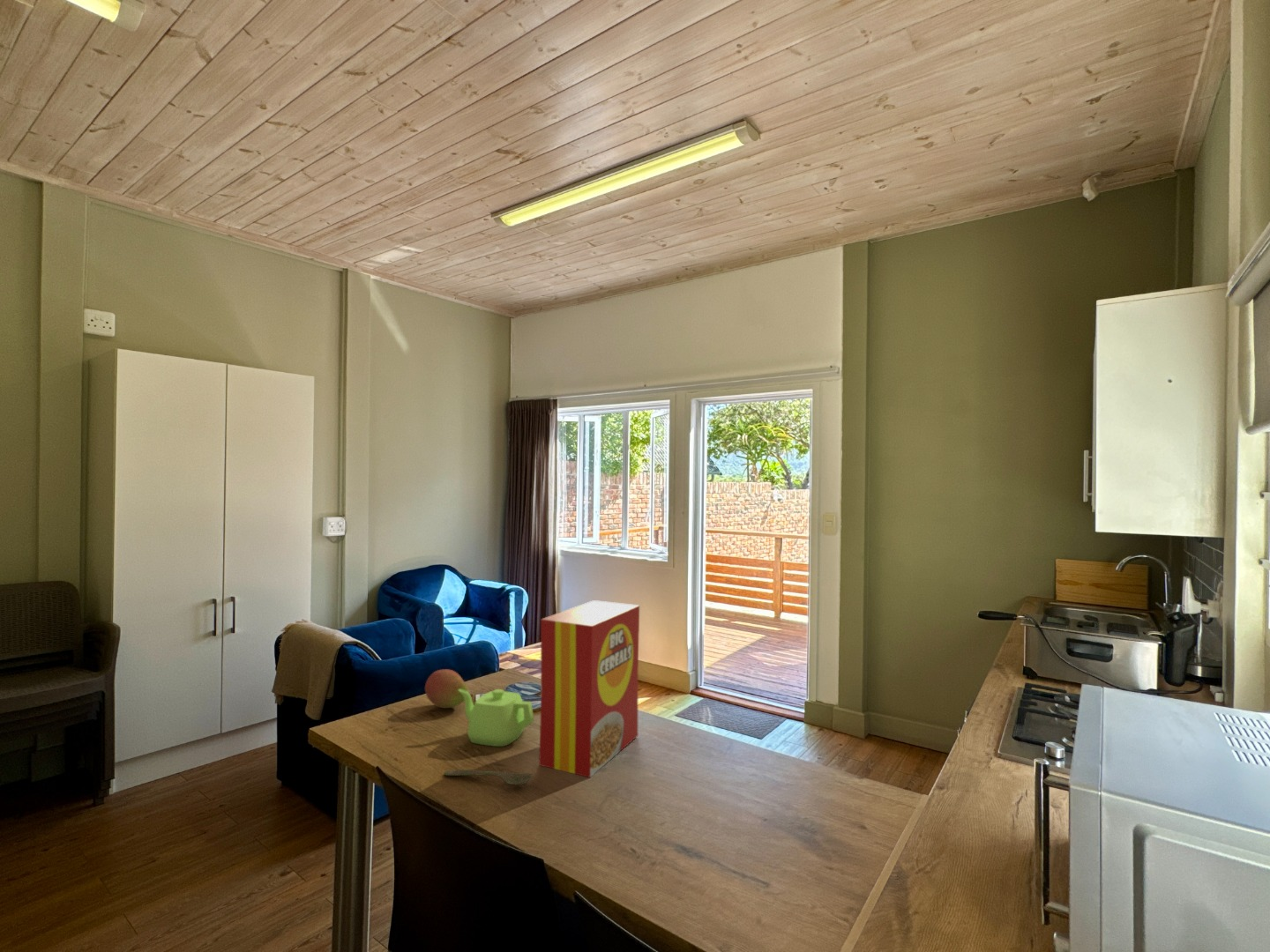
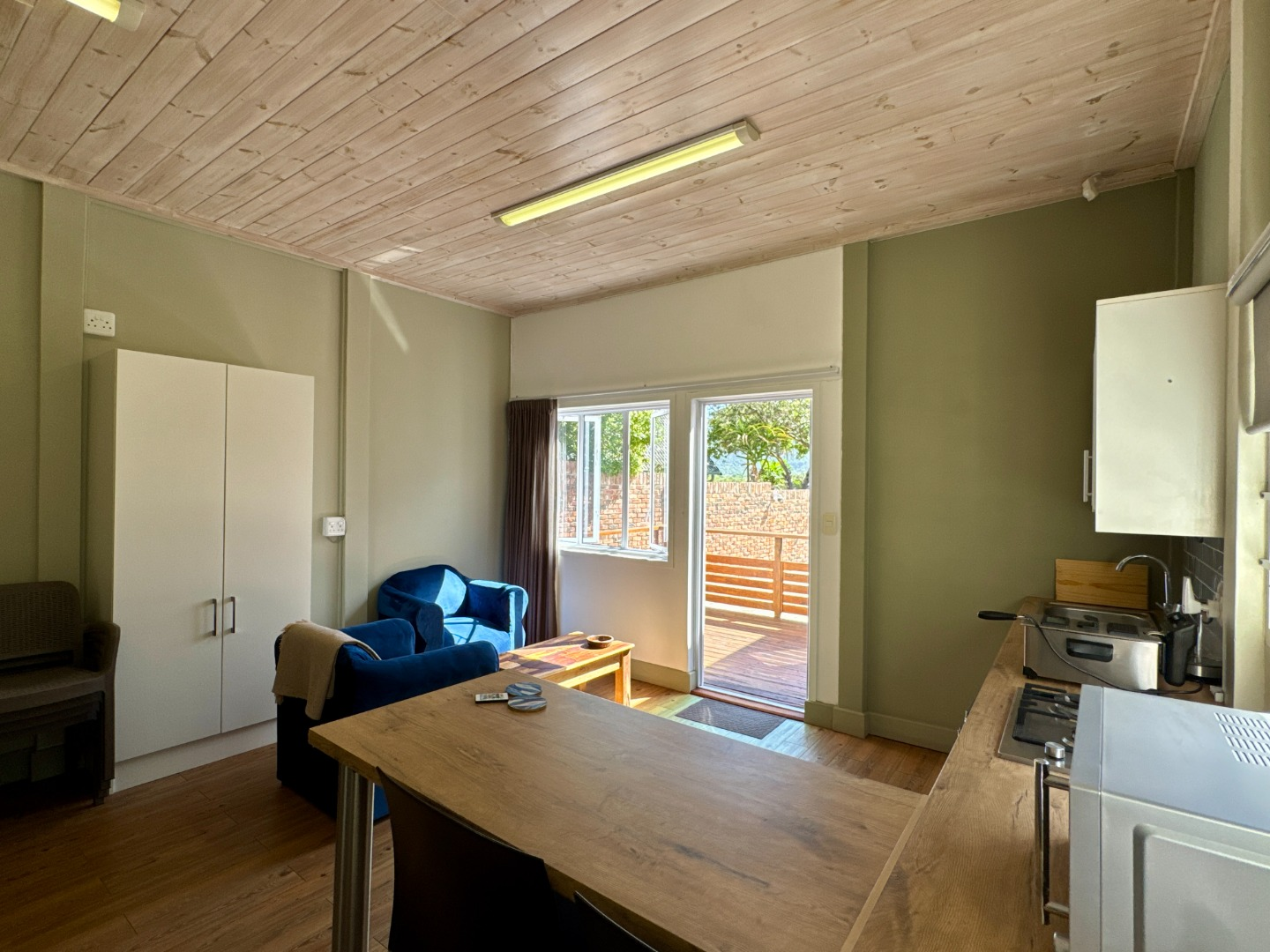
- cereal box [538,599,640,778]
- fruit [424,668,468,709]
- teapot [459,688,535,747]
- spoon [443,769,534,786]
